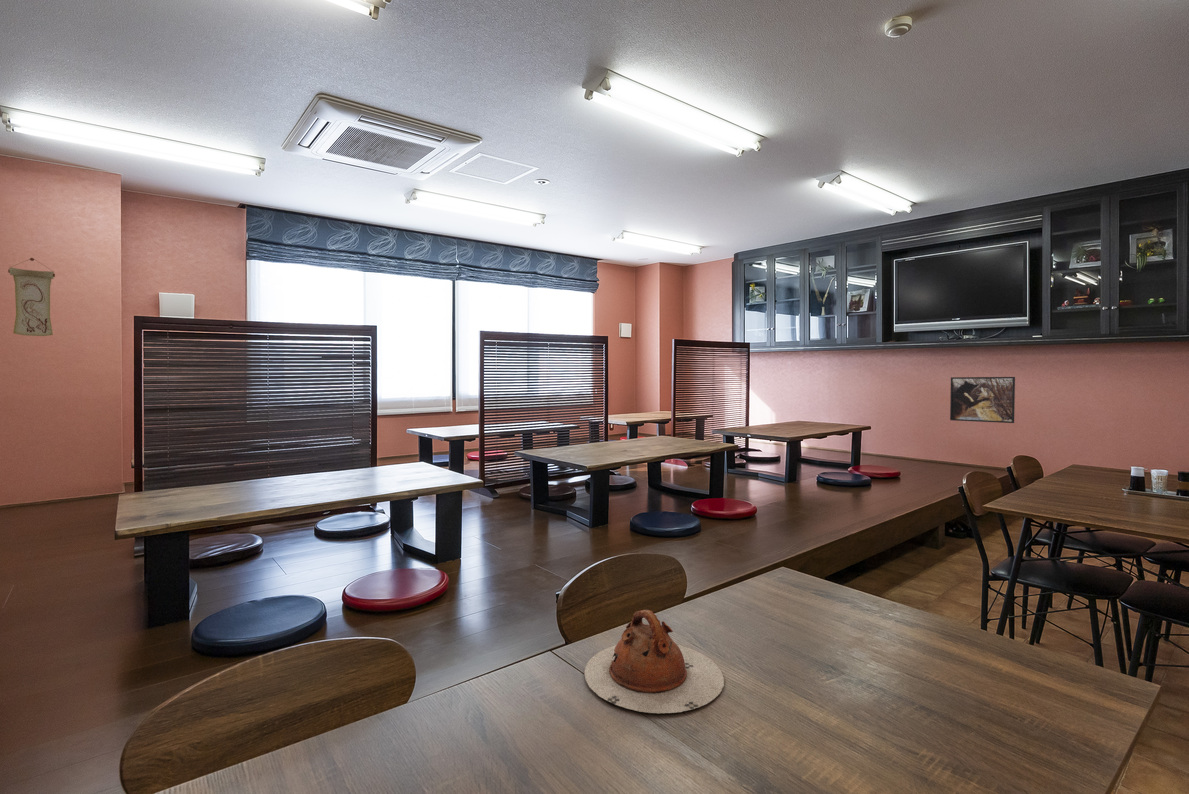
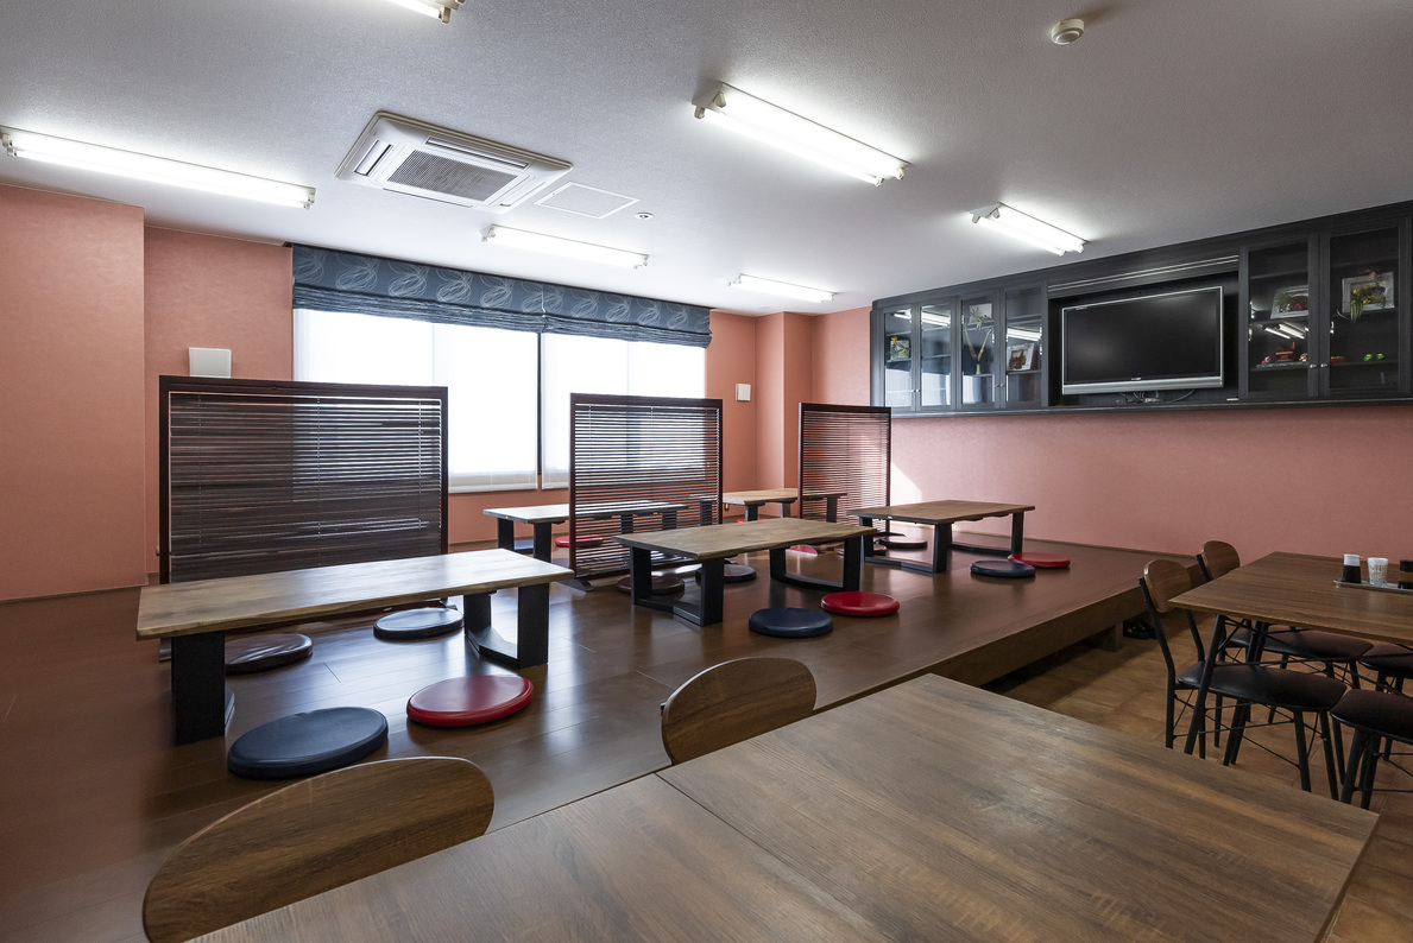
- teapot [583,609,725,714]
- wall scroll [7,257,56,337]
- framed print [949,376,1016,424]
